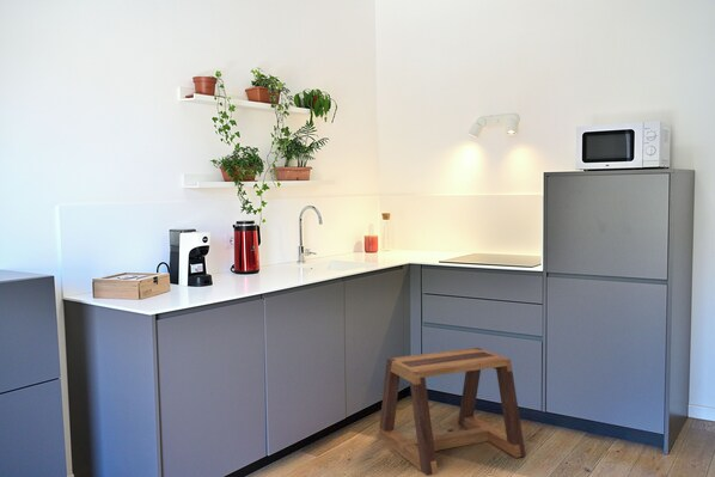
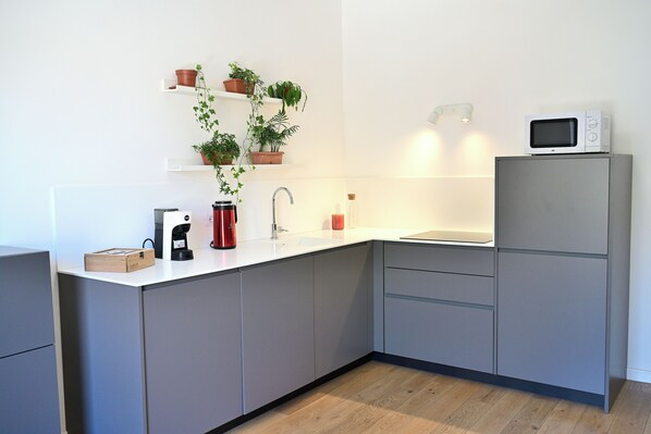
- stool [378,347,527,477]
